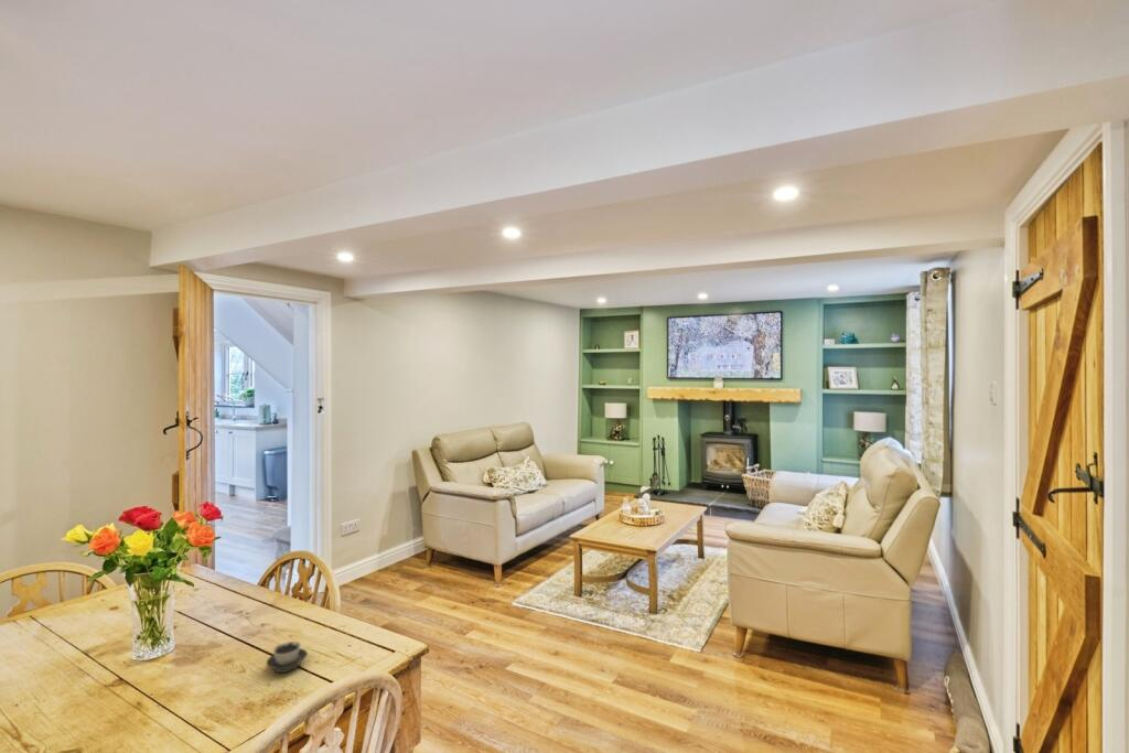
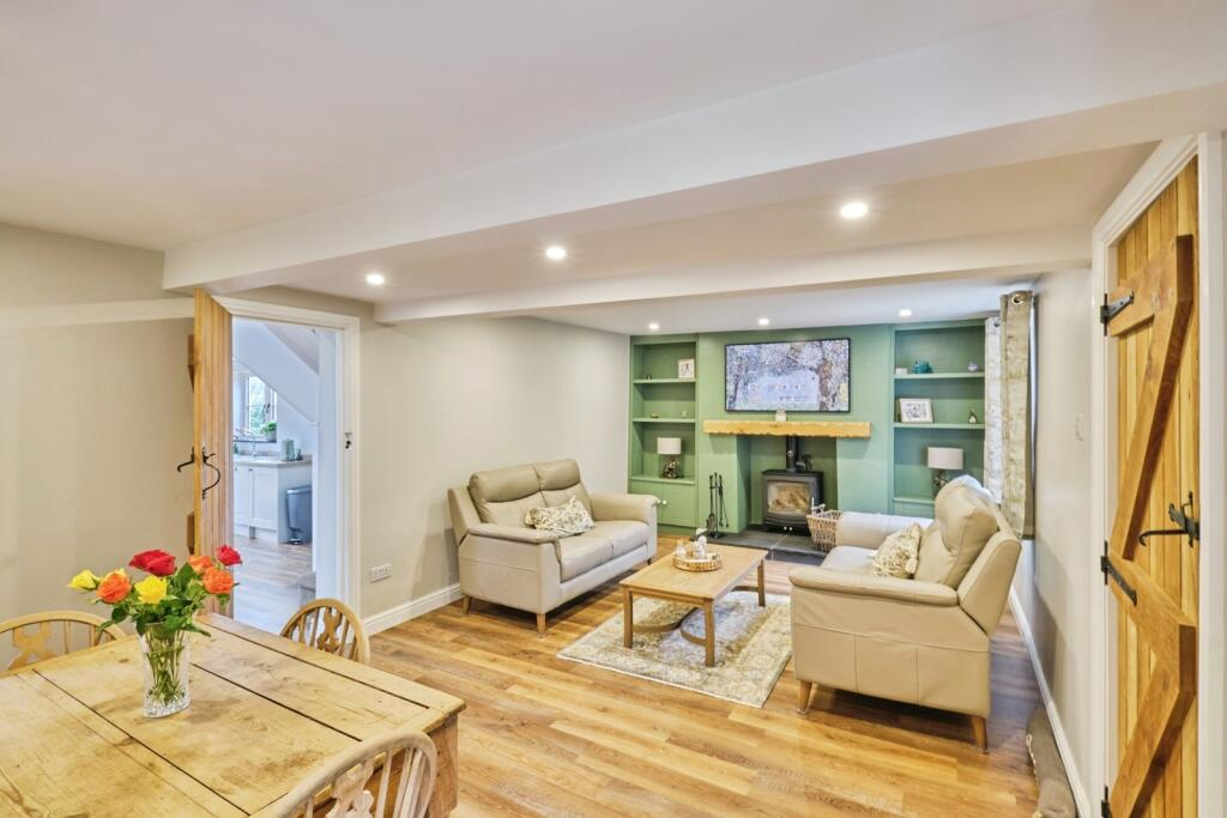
- cup [266,641,309,674]
